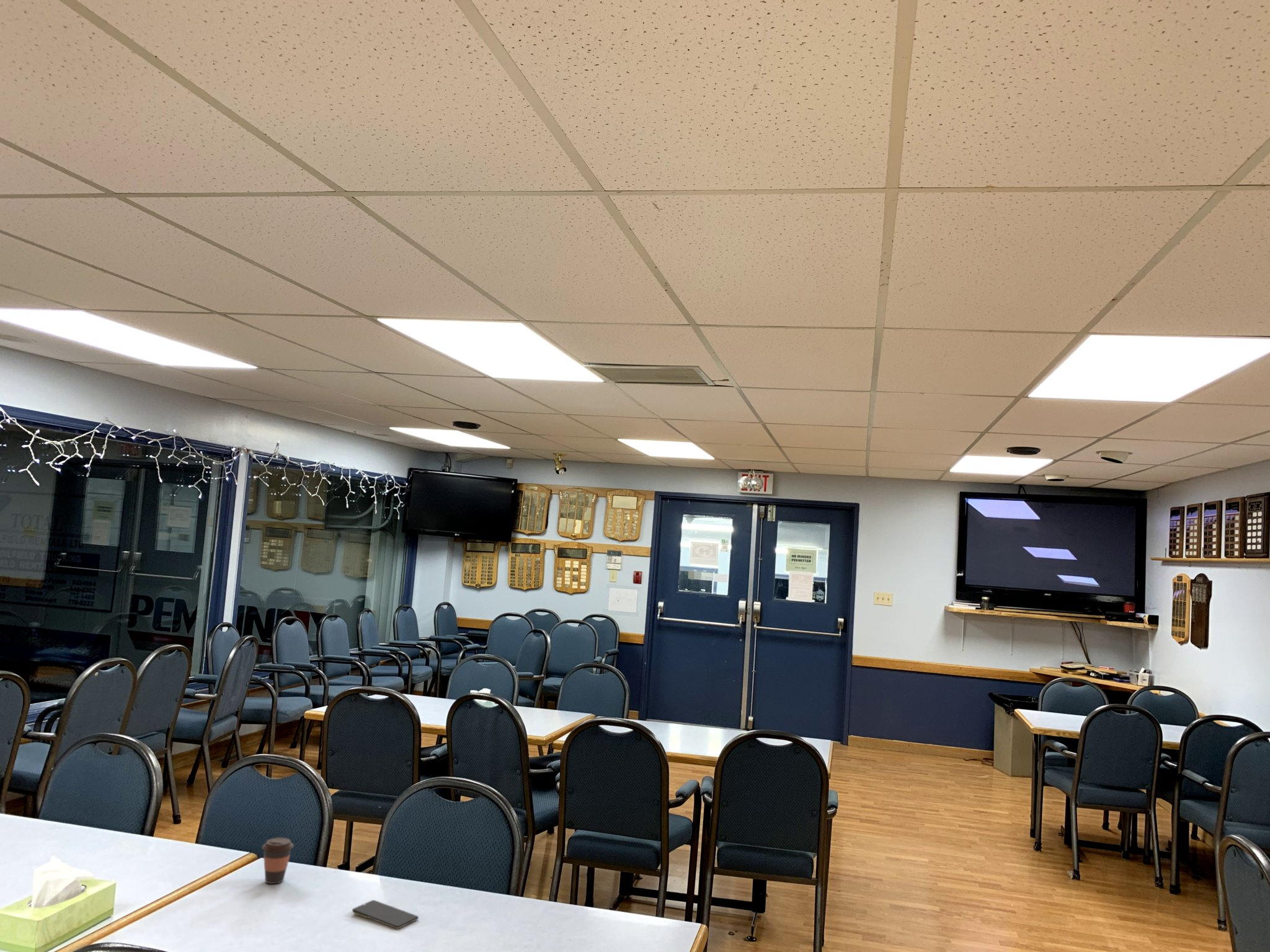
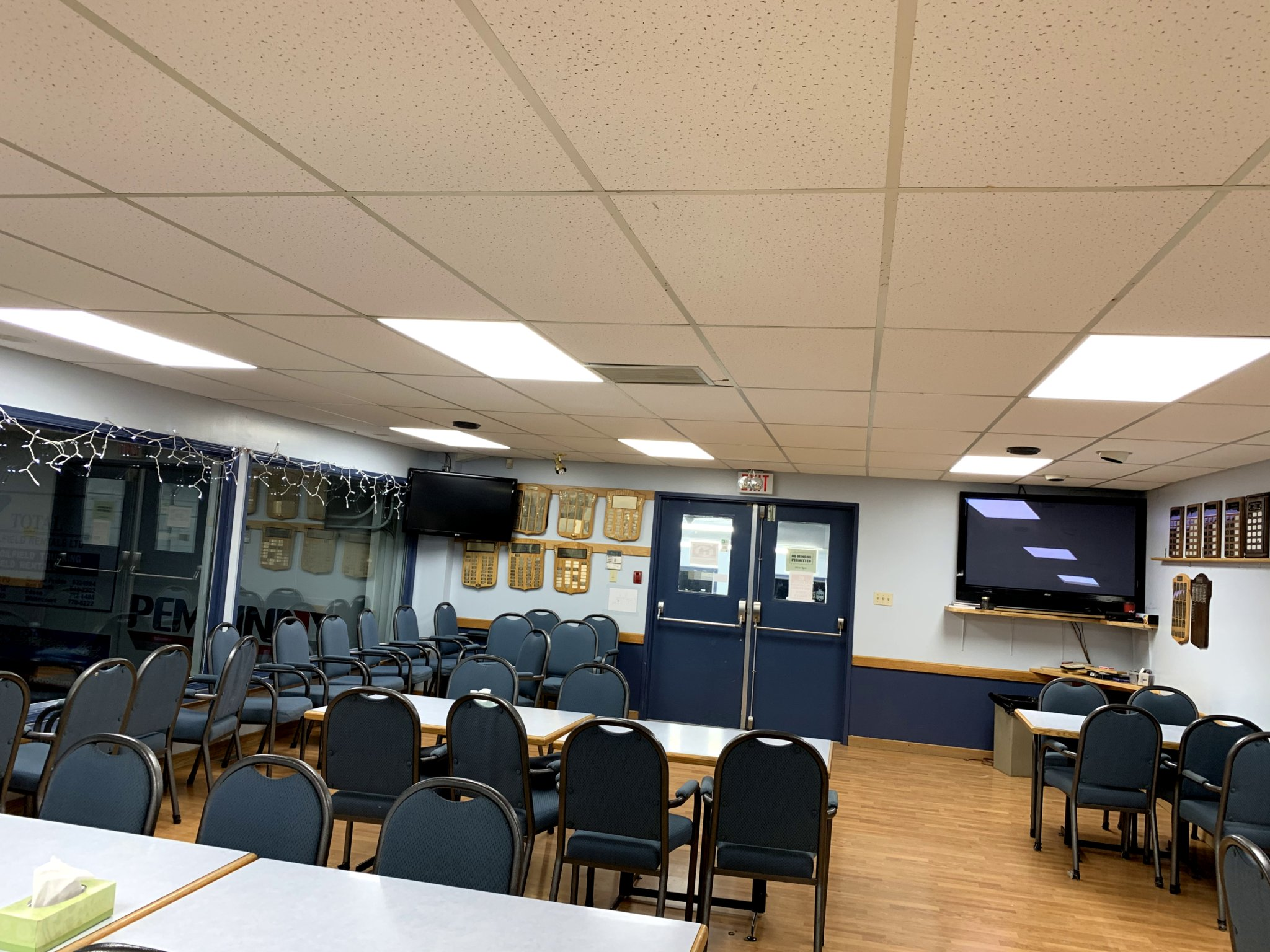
- smartphone [352,899,419,930]
- coffee cup [261,837,295,884]
